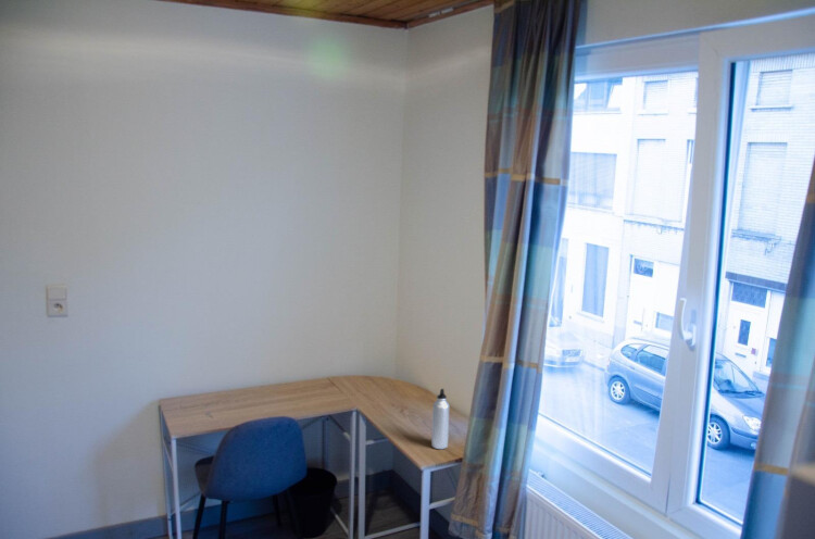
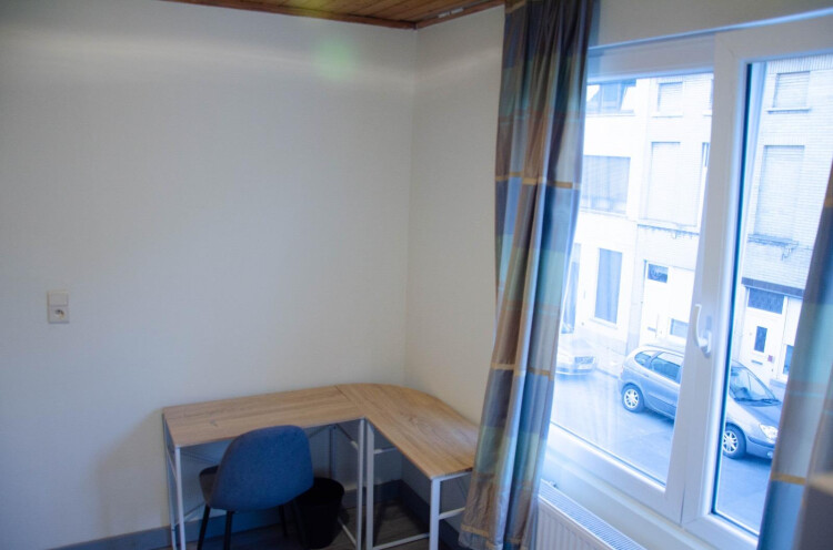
- water bottle [430,388,451,450]
